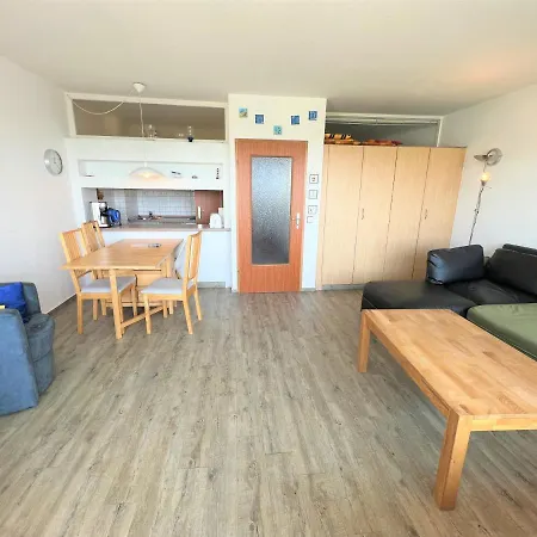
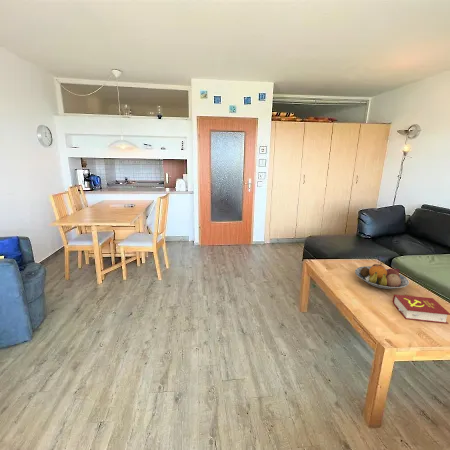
+ fruit bowl [354,262,410,290]
+ book [392,294,450,325]
